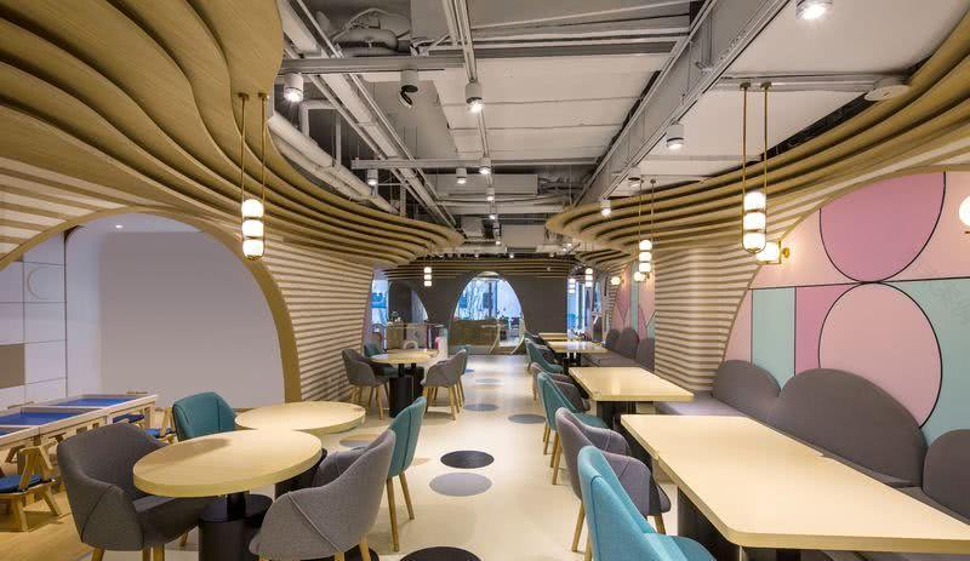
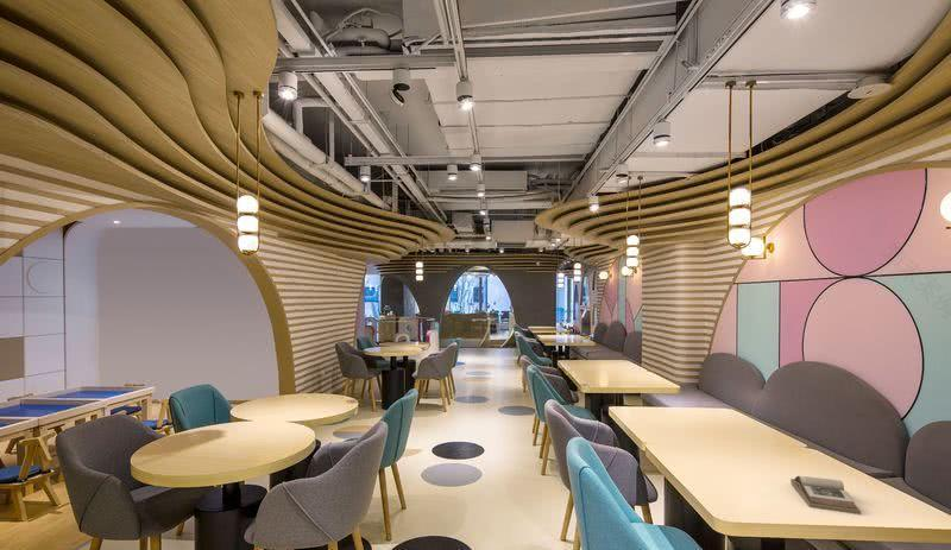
+ book [789,475,862,516]
